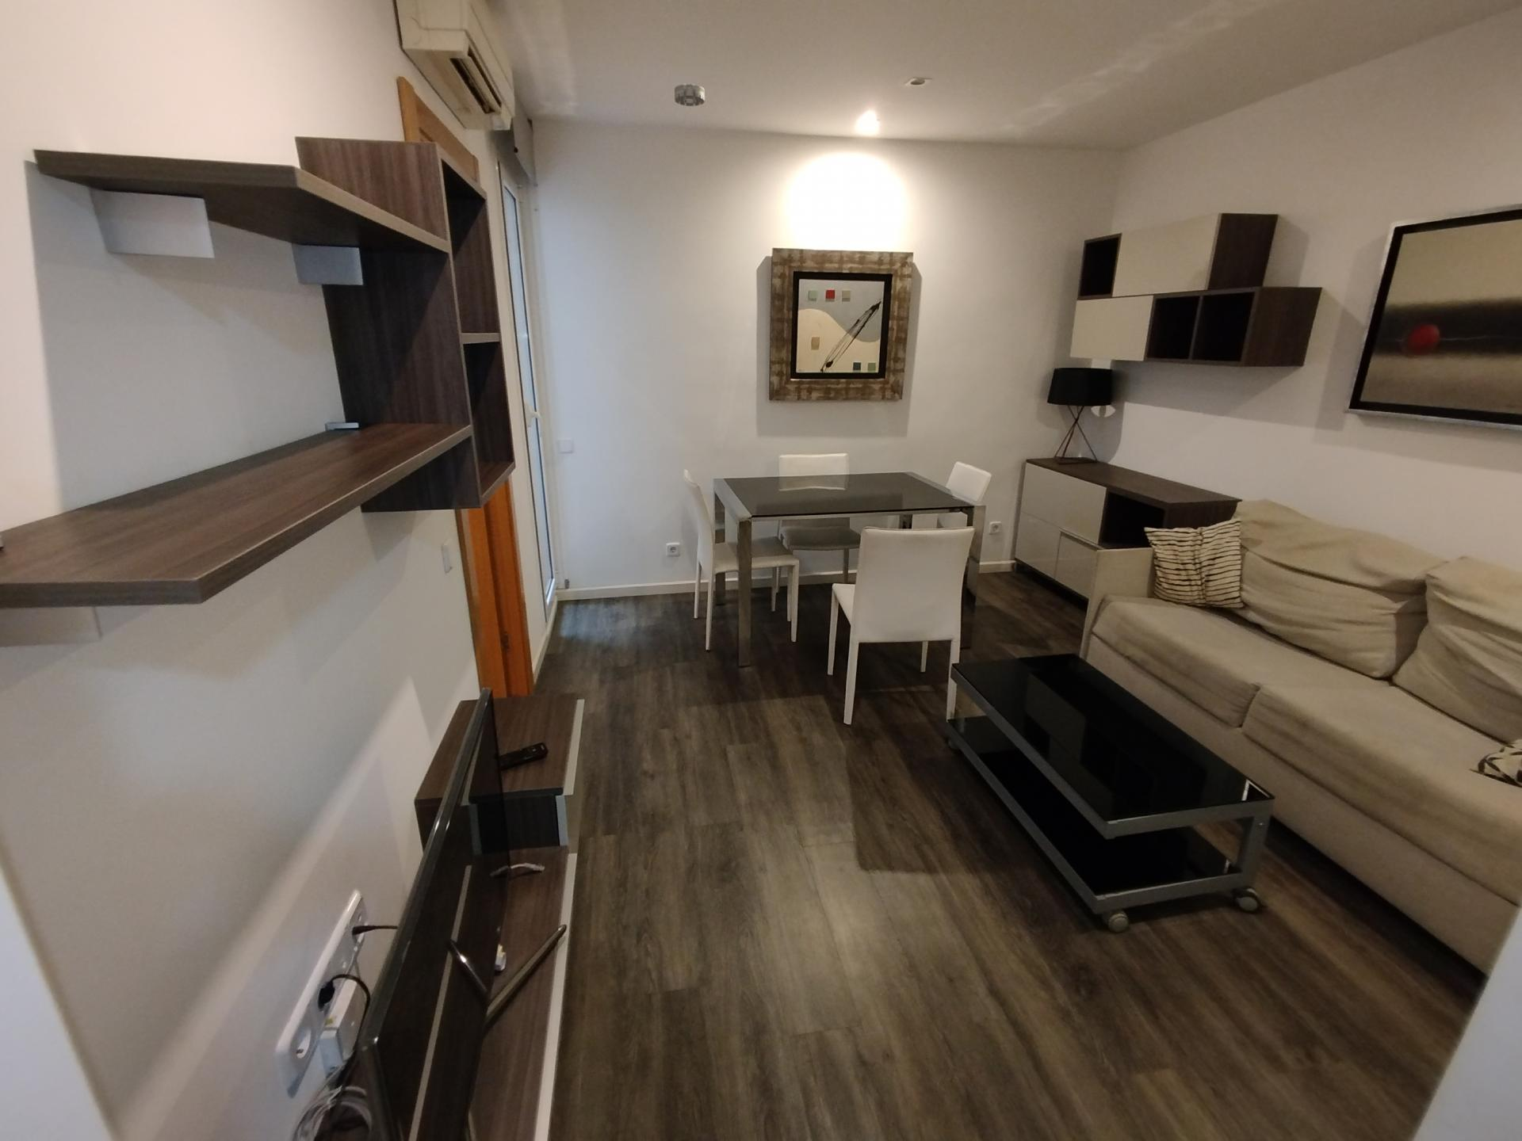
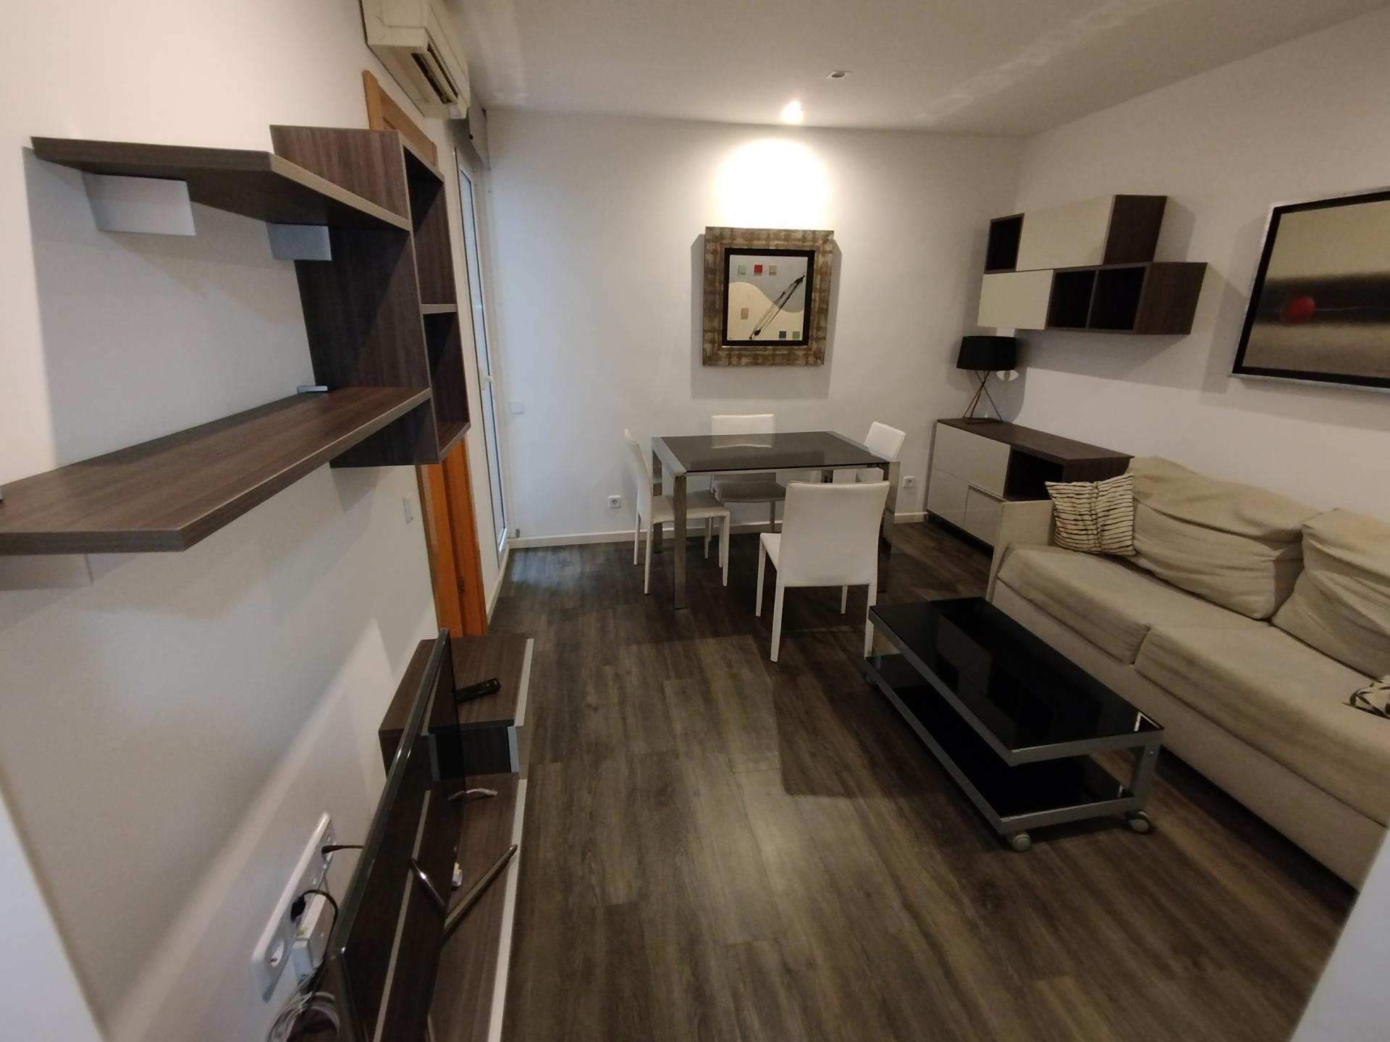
- smoke detector [674,83,706,107]
